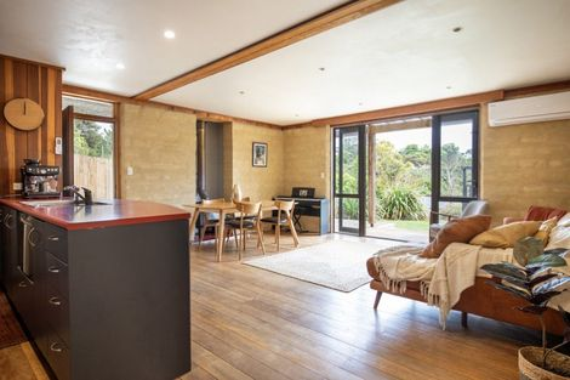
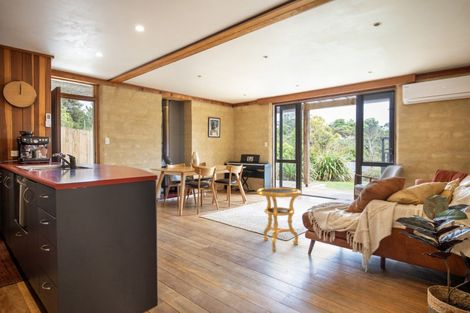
+ side table [256,186,302,253]
